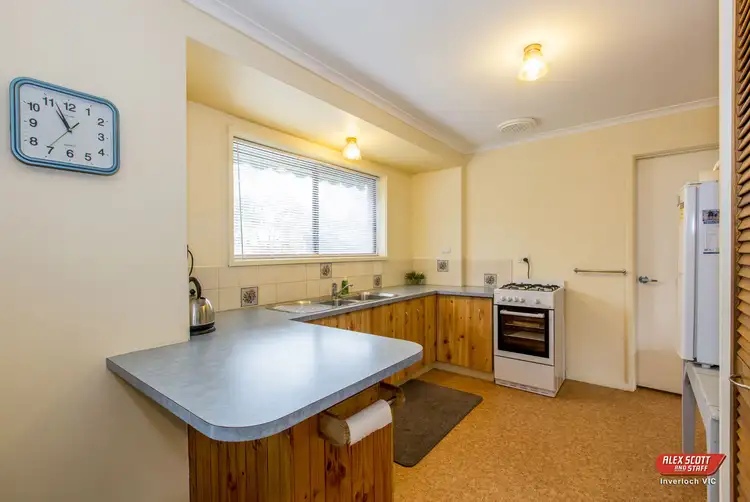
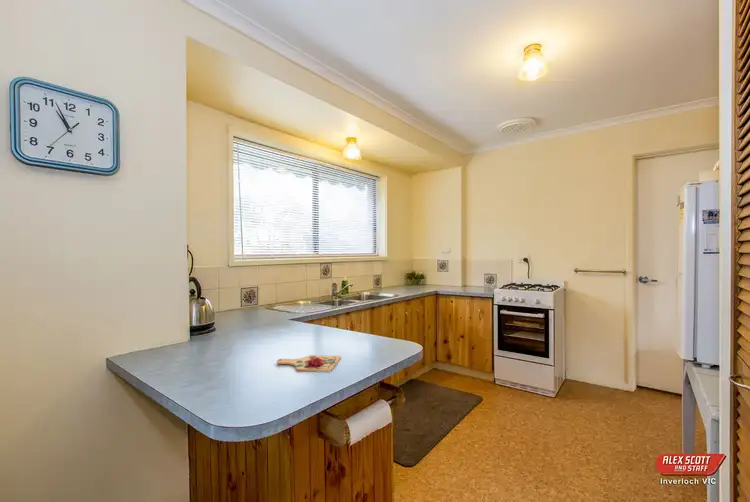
+ cutting board [276,354,342,373]
